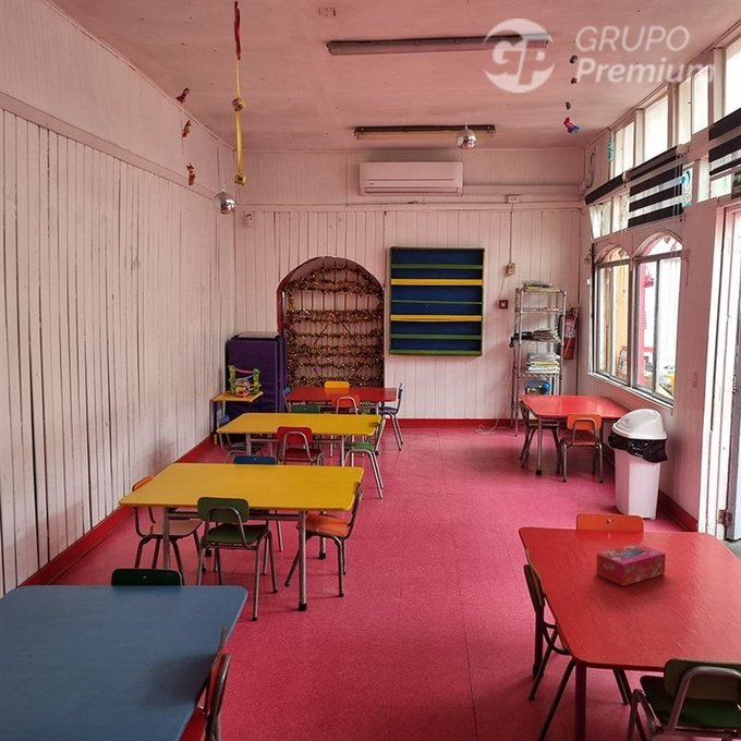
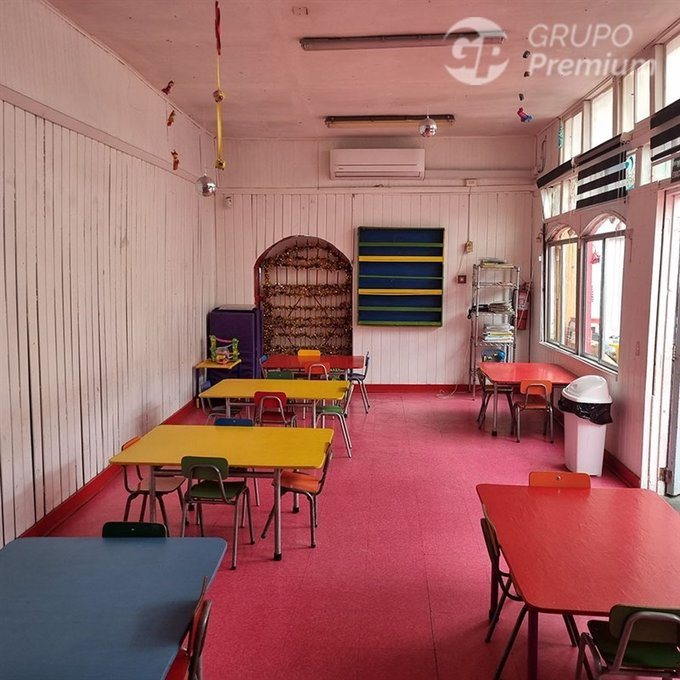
- tissue box [595,543,667,587]
